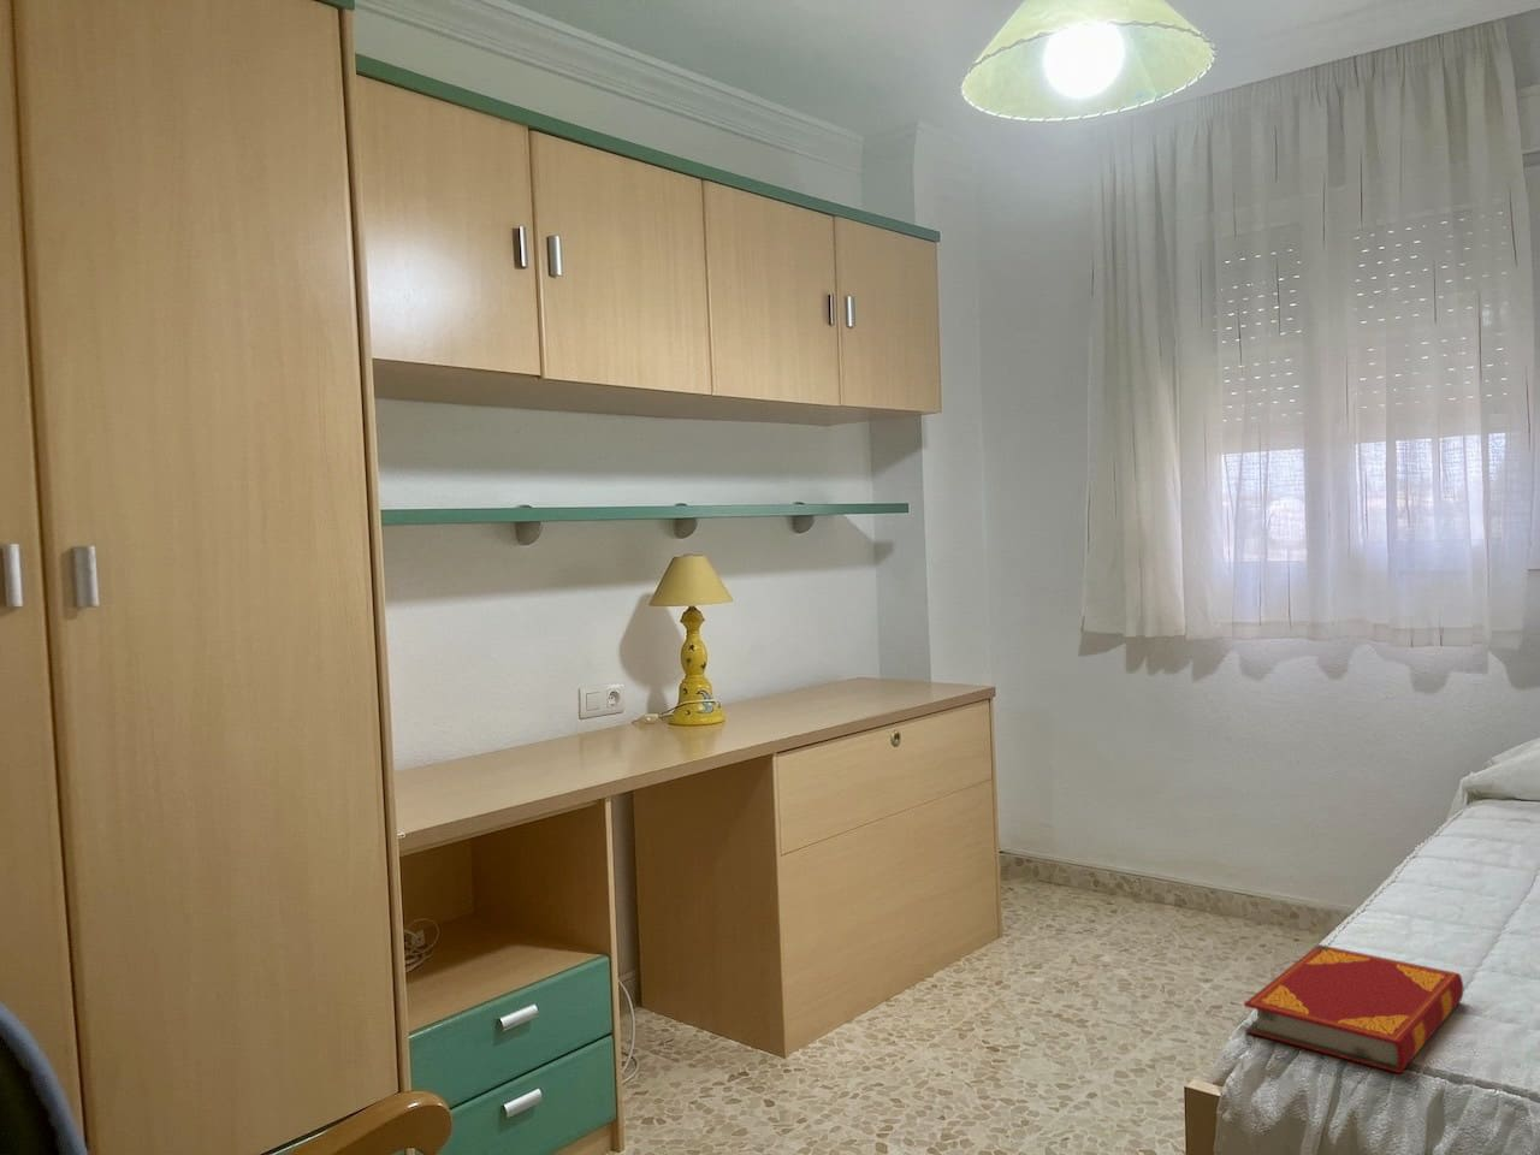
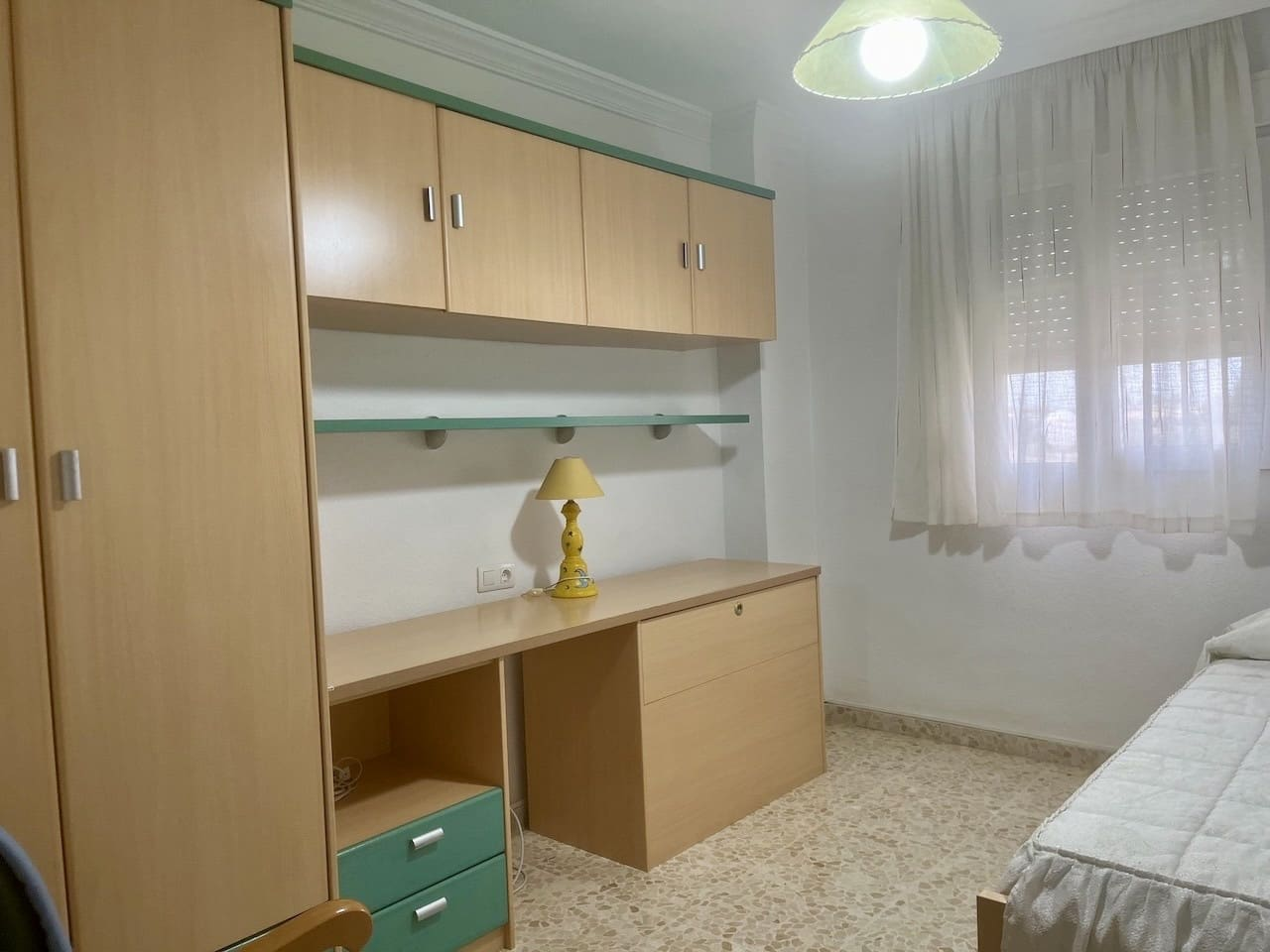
- hardback book [1243,943,1464,1075]
